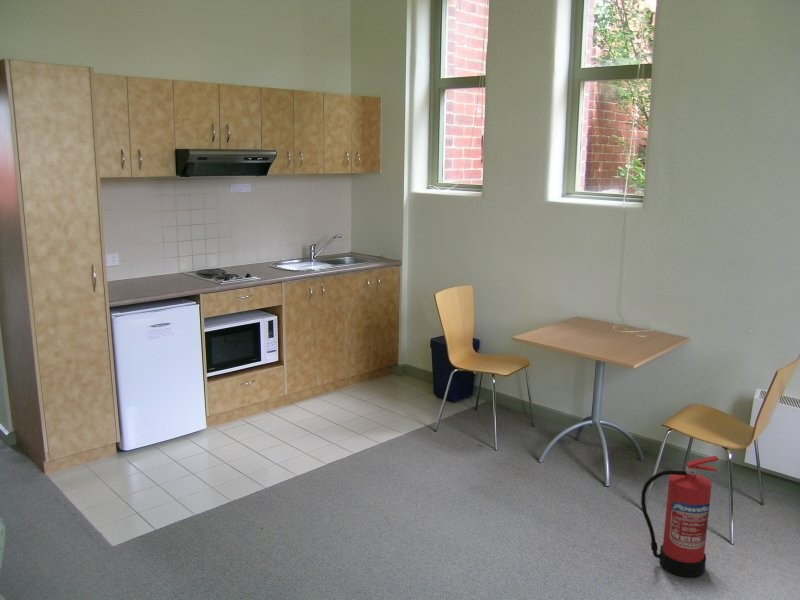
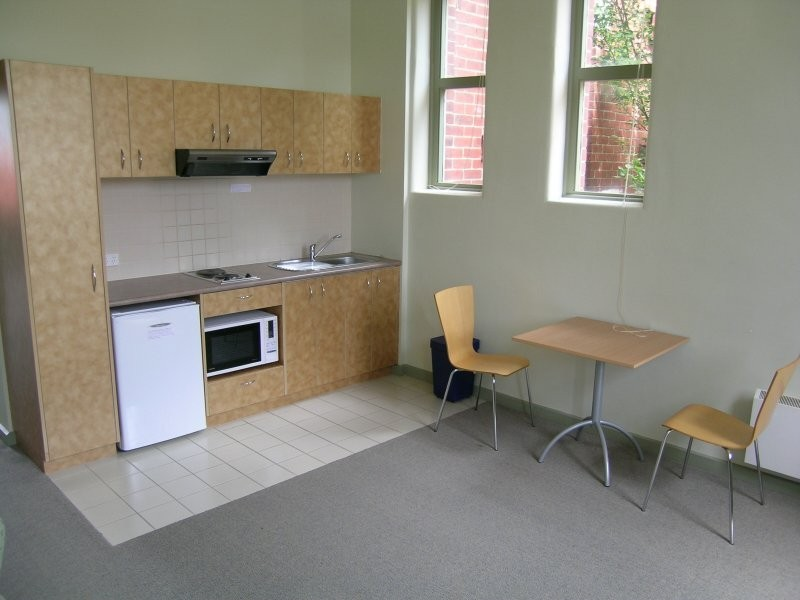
- fire extinguisher [640,455,719,578]
